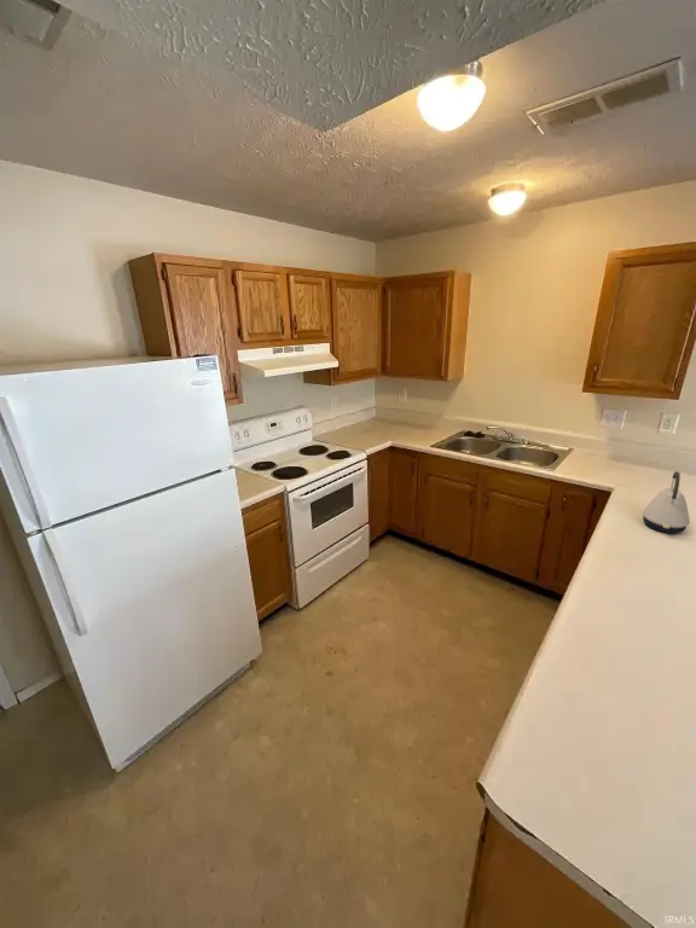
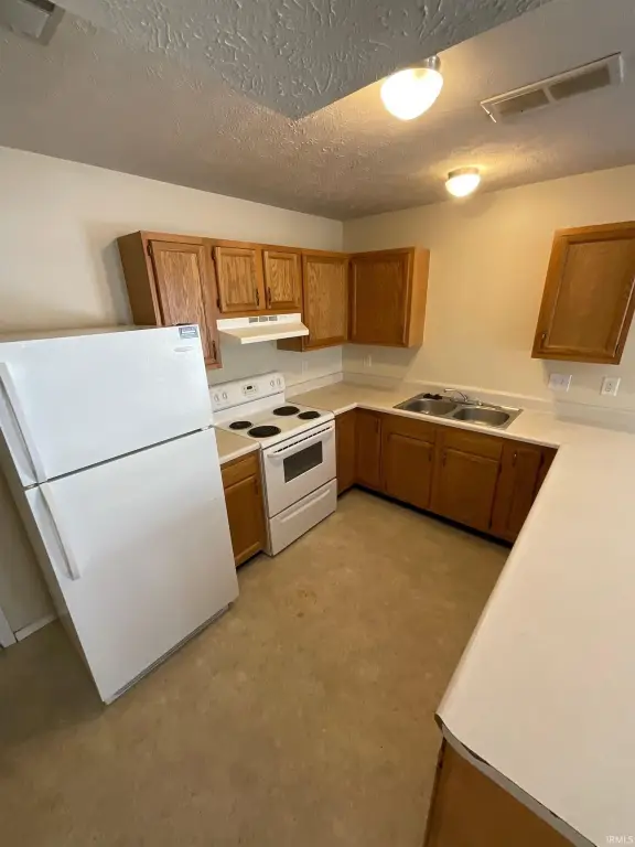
- kettle [642,470,691,534]
